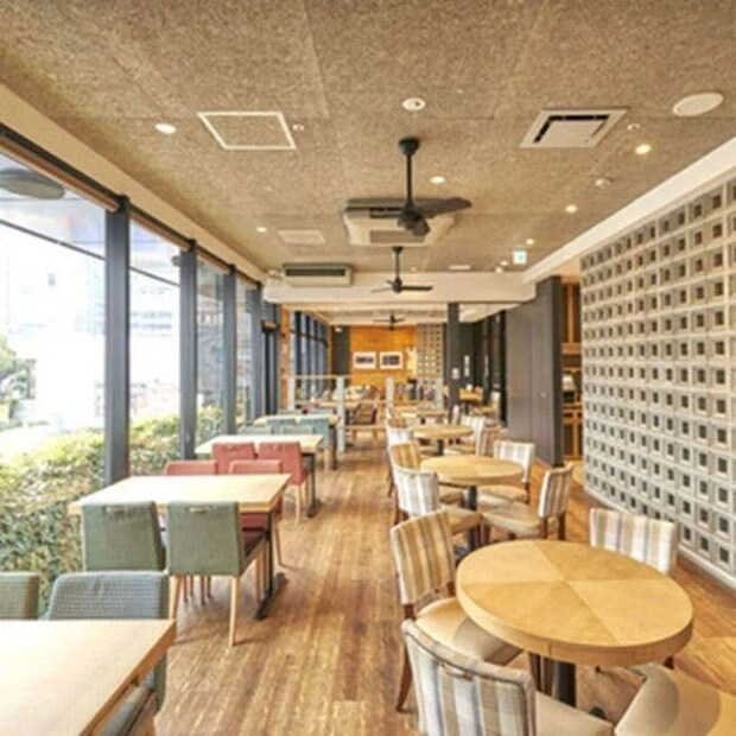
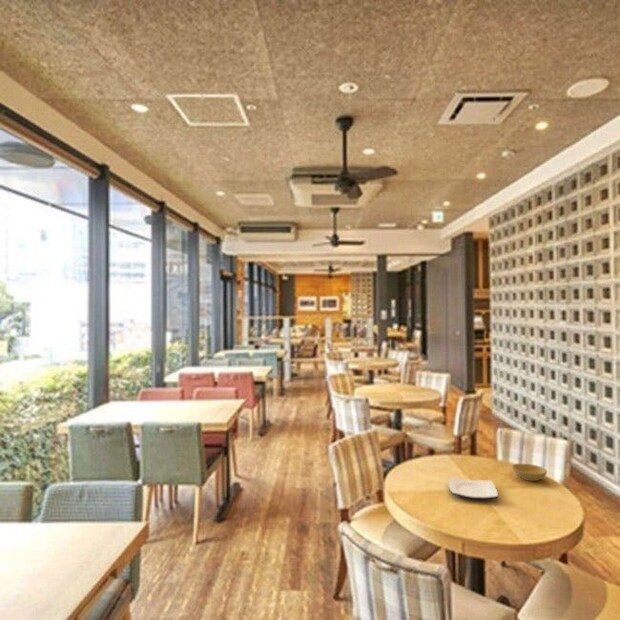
+ plate [448,477,499,500]
+ bowl [511,463,548,482]
